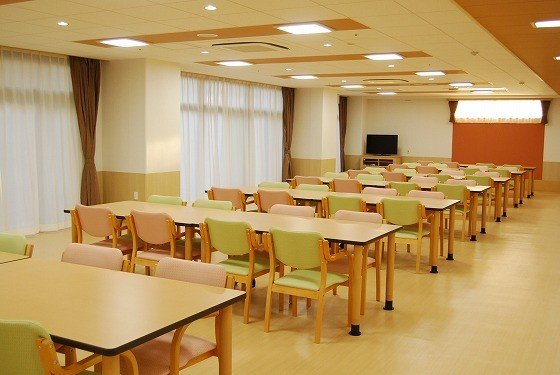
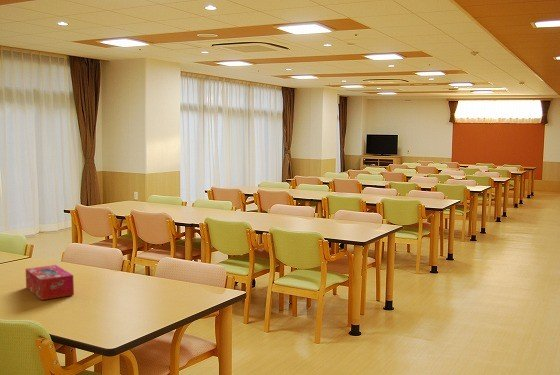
+ tissue box [25,264,75,301]
